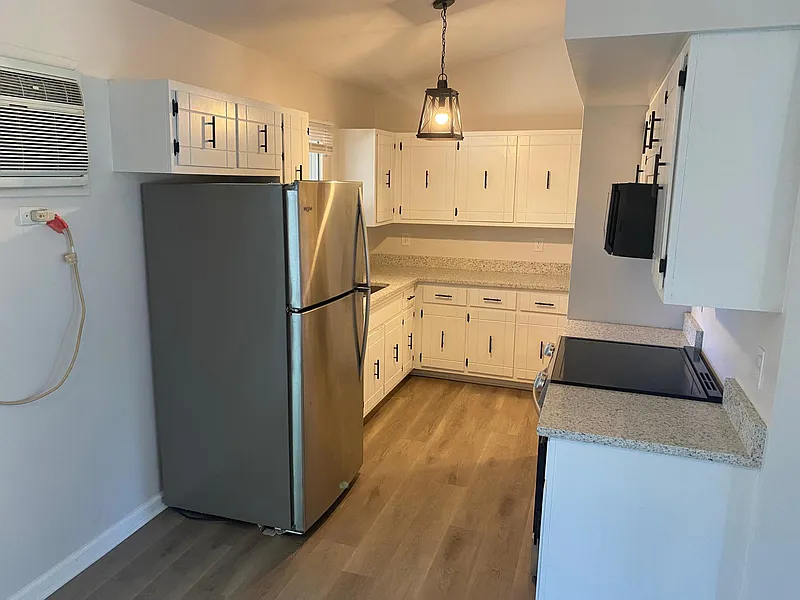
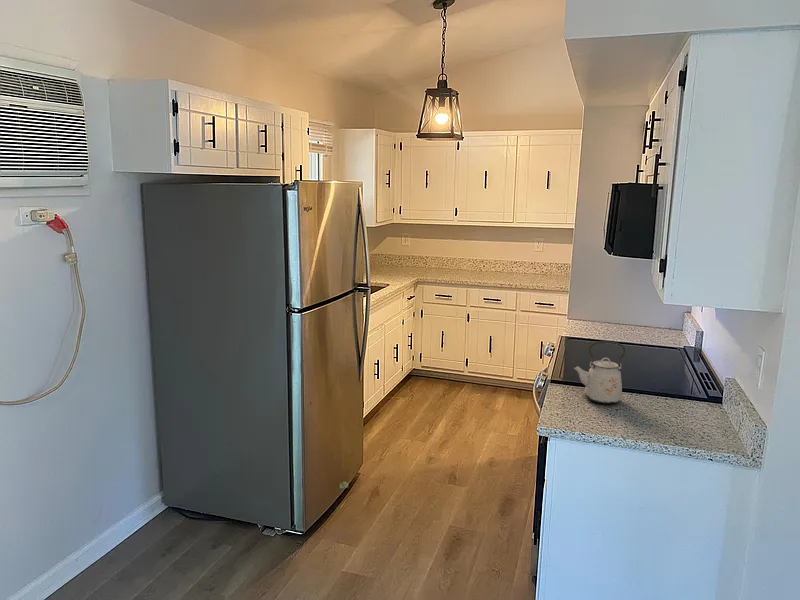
+ kettle [572,340,626,405]
